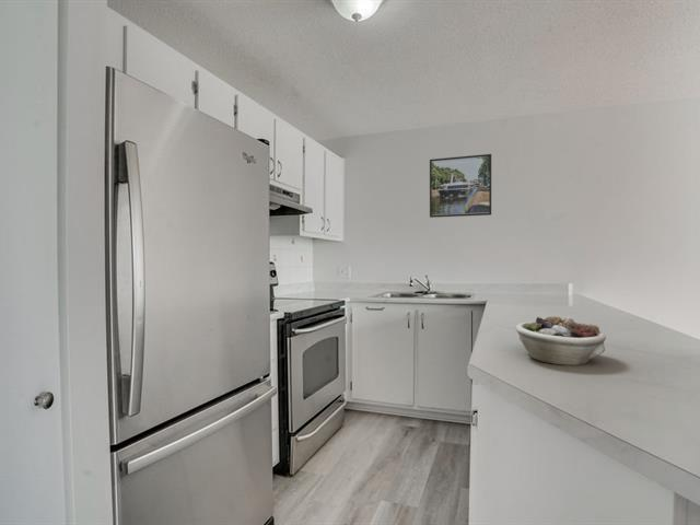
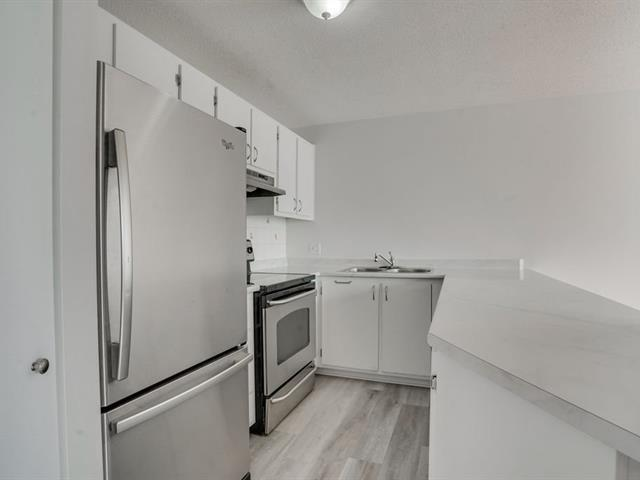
- succulent planter [514,315,607,366]
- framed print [429,153,492,219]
